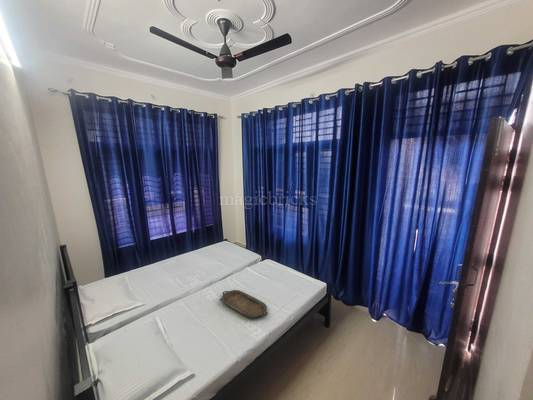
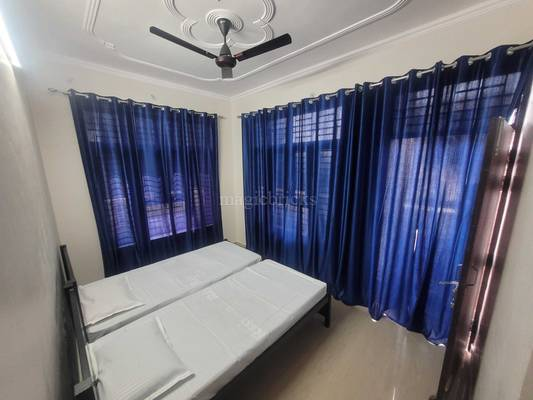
- serving tray [219,289,269,319]
